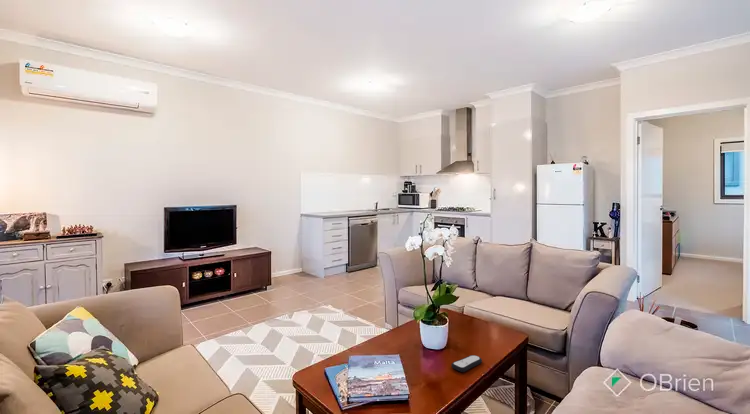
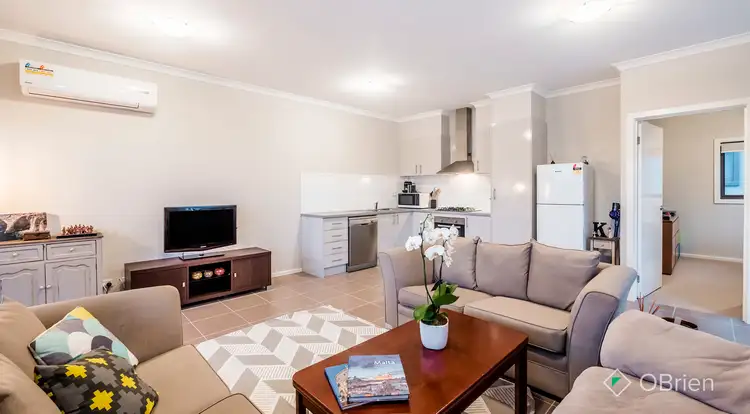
- remote control [450,354,483,373]
